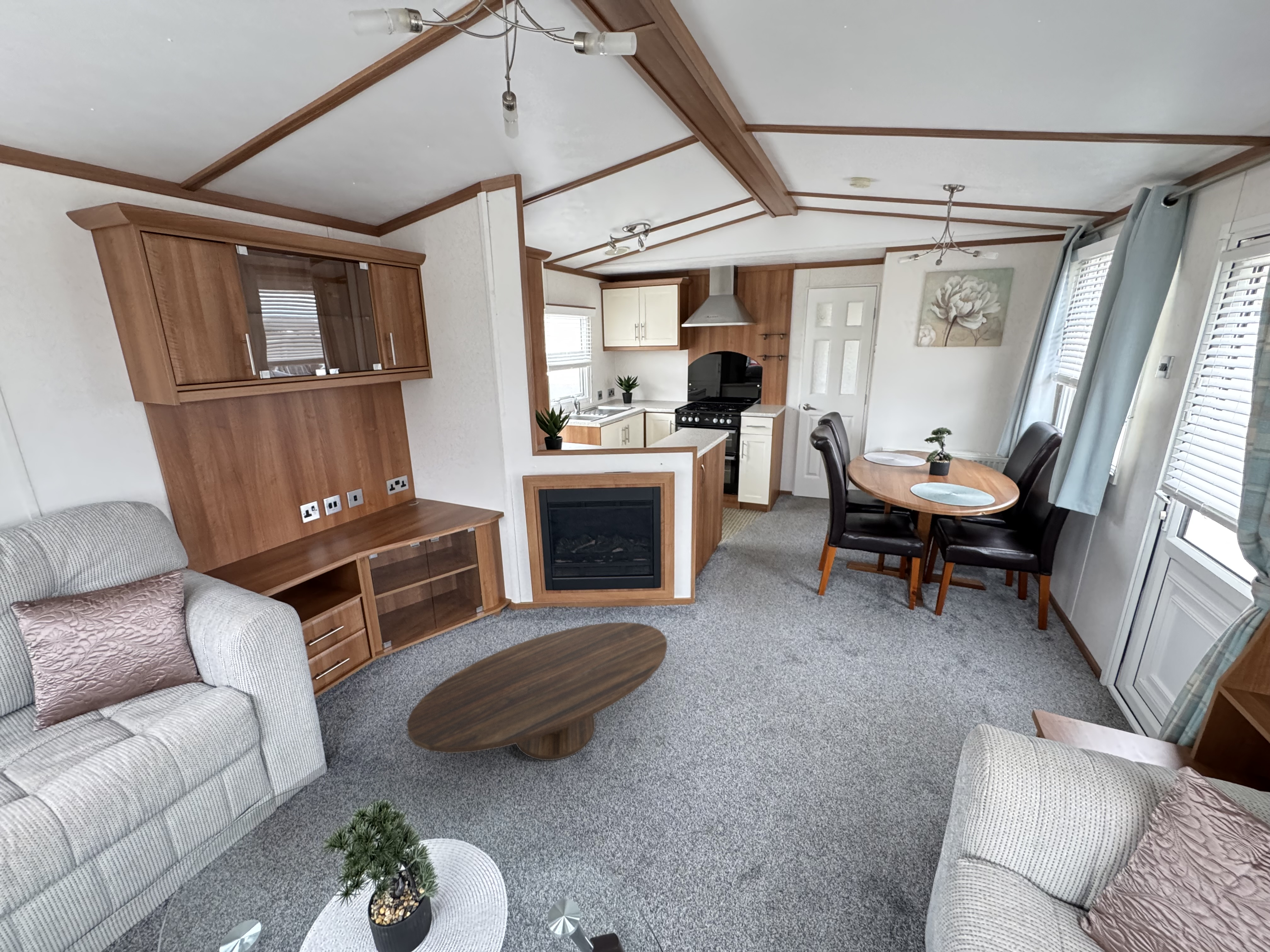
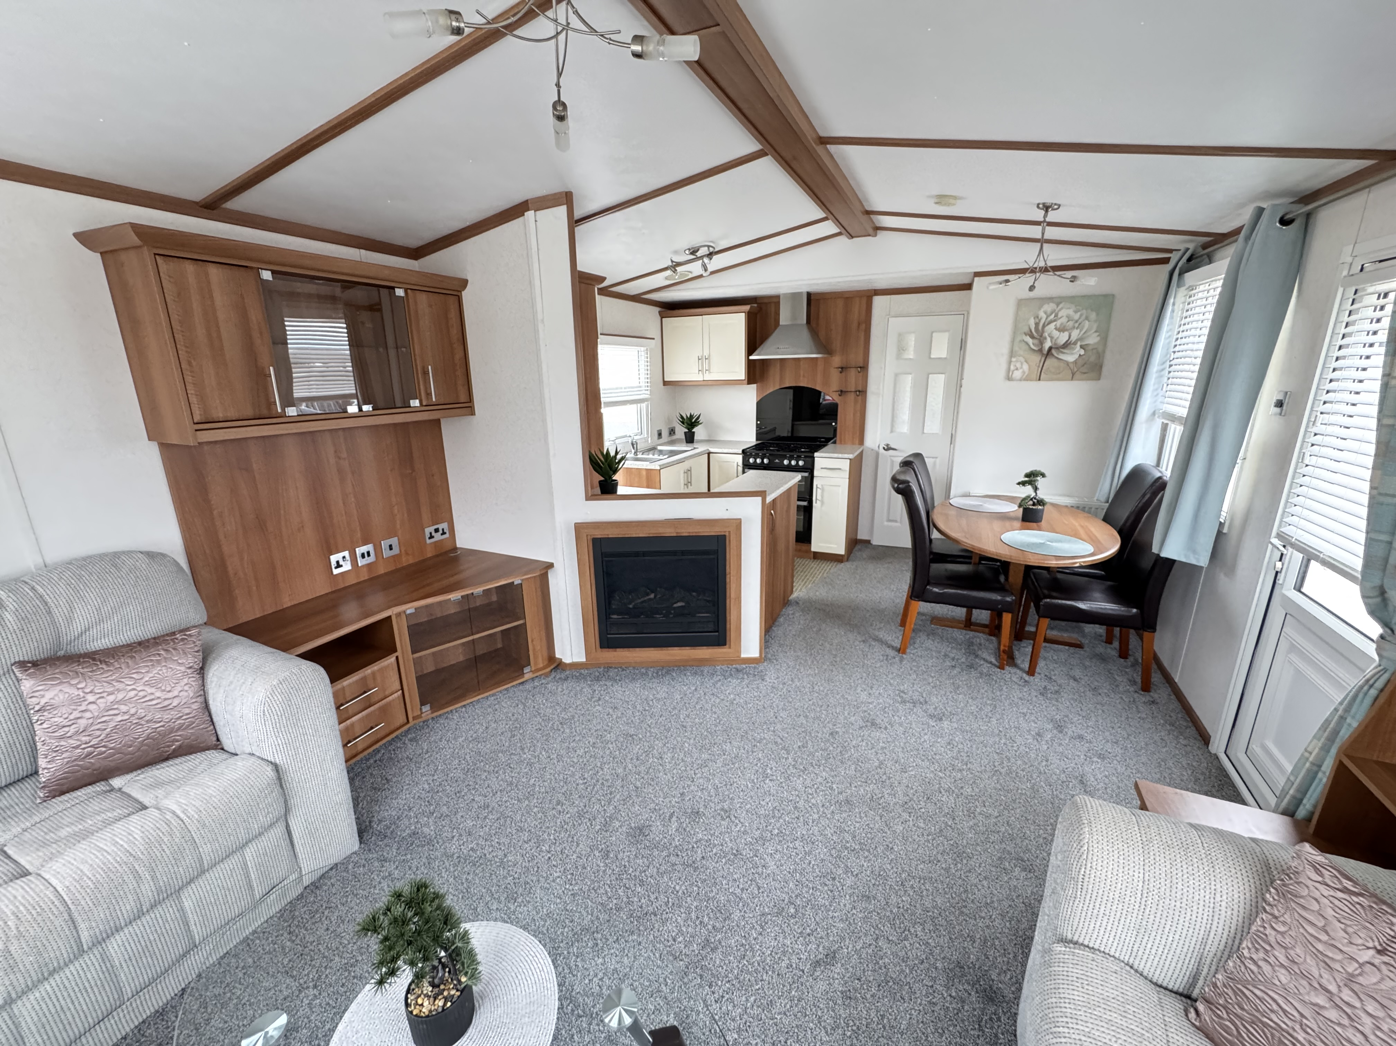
- coffee table [407,622,667,761]
